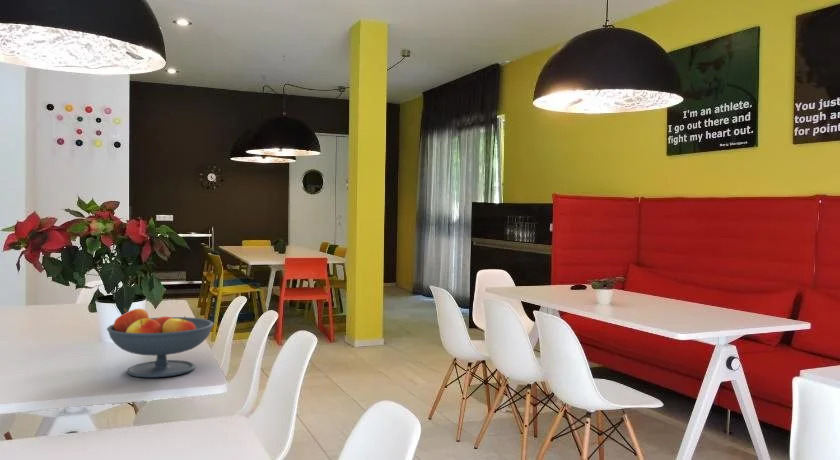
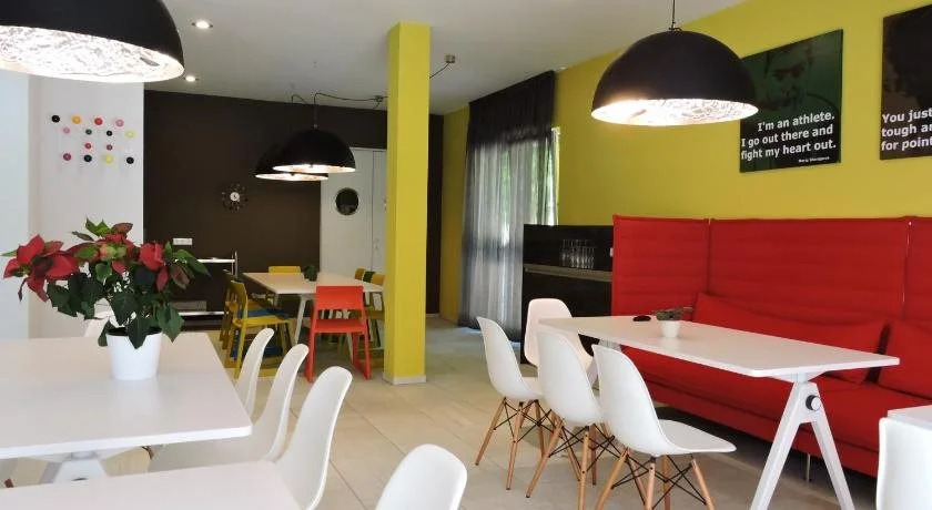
- fruit bowl [106,308,214,378]
